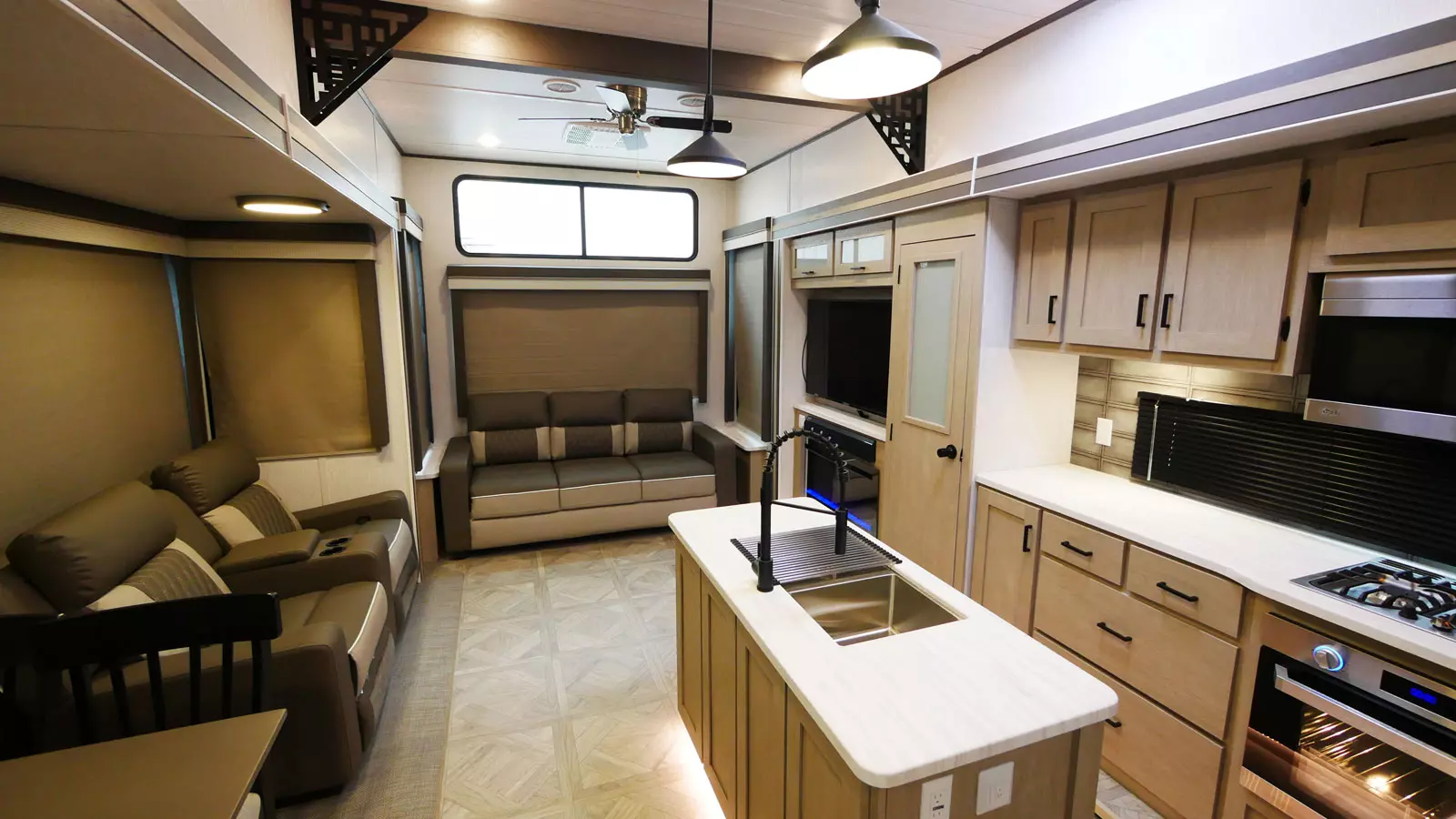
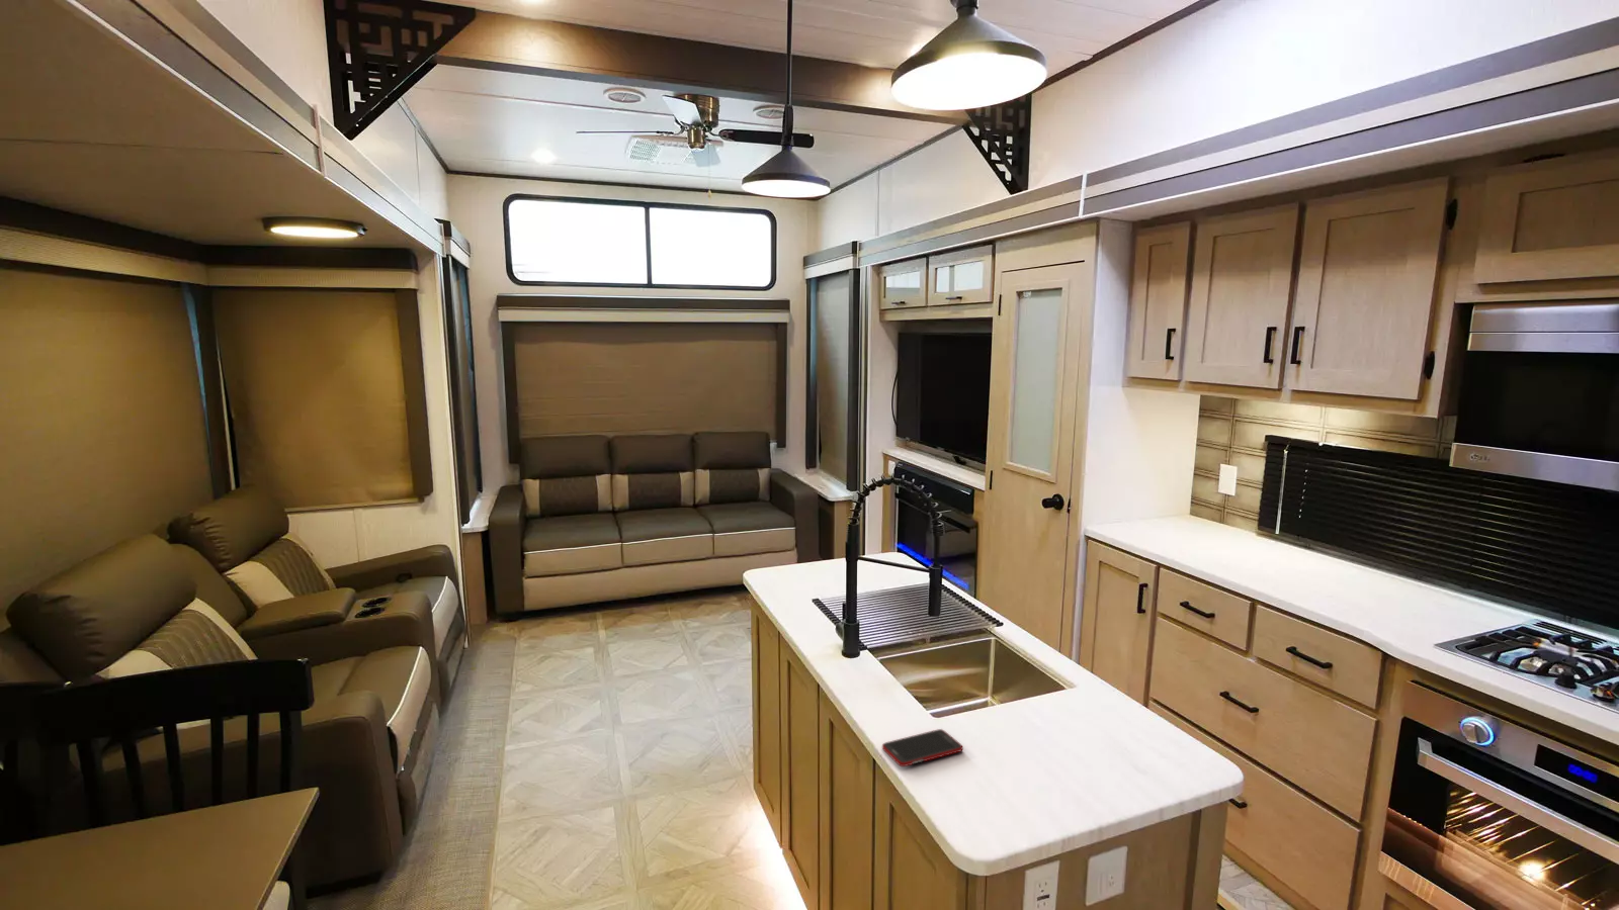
+ cell phone [882,728,964,768]
